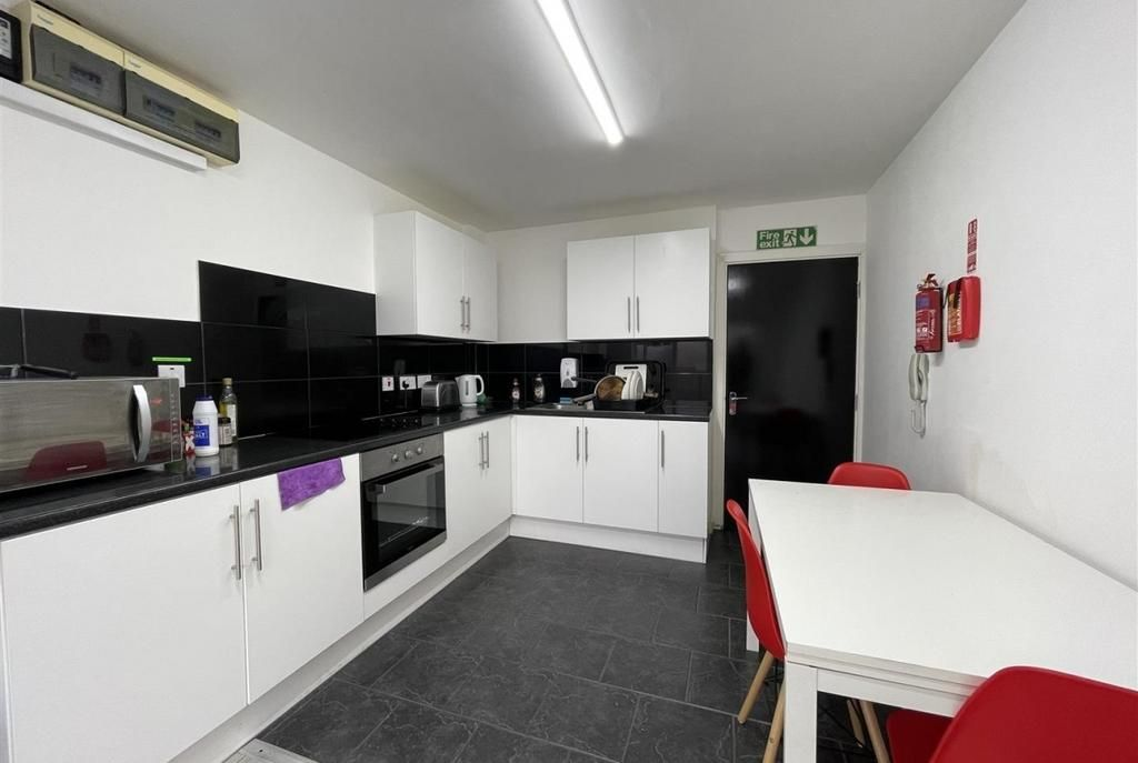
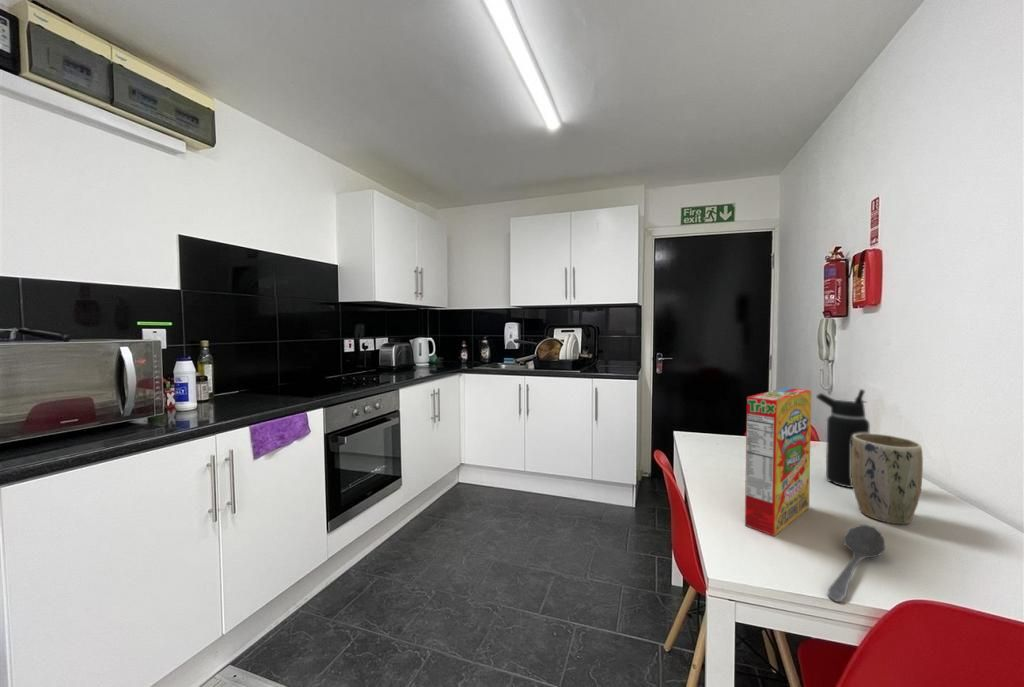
+ water bottle [815,388,871,489]
+ cereal box [744,387,812,537]
+ plant pot [851,432,924,525]
+ stirrer [827,523,886,603]
